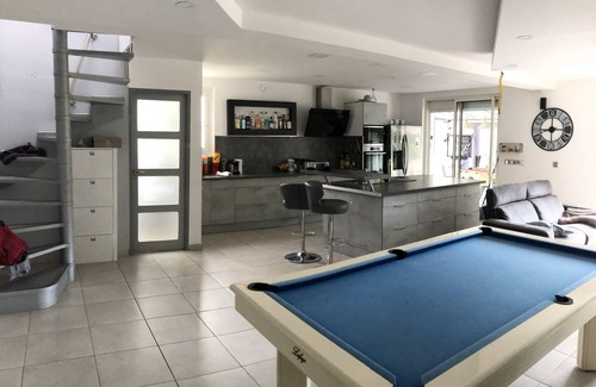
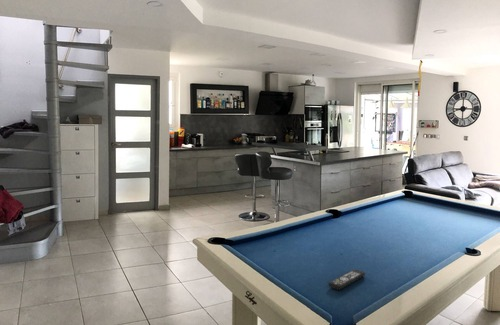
+ remote control [328,268,366,291]
